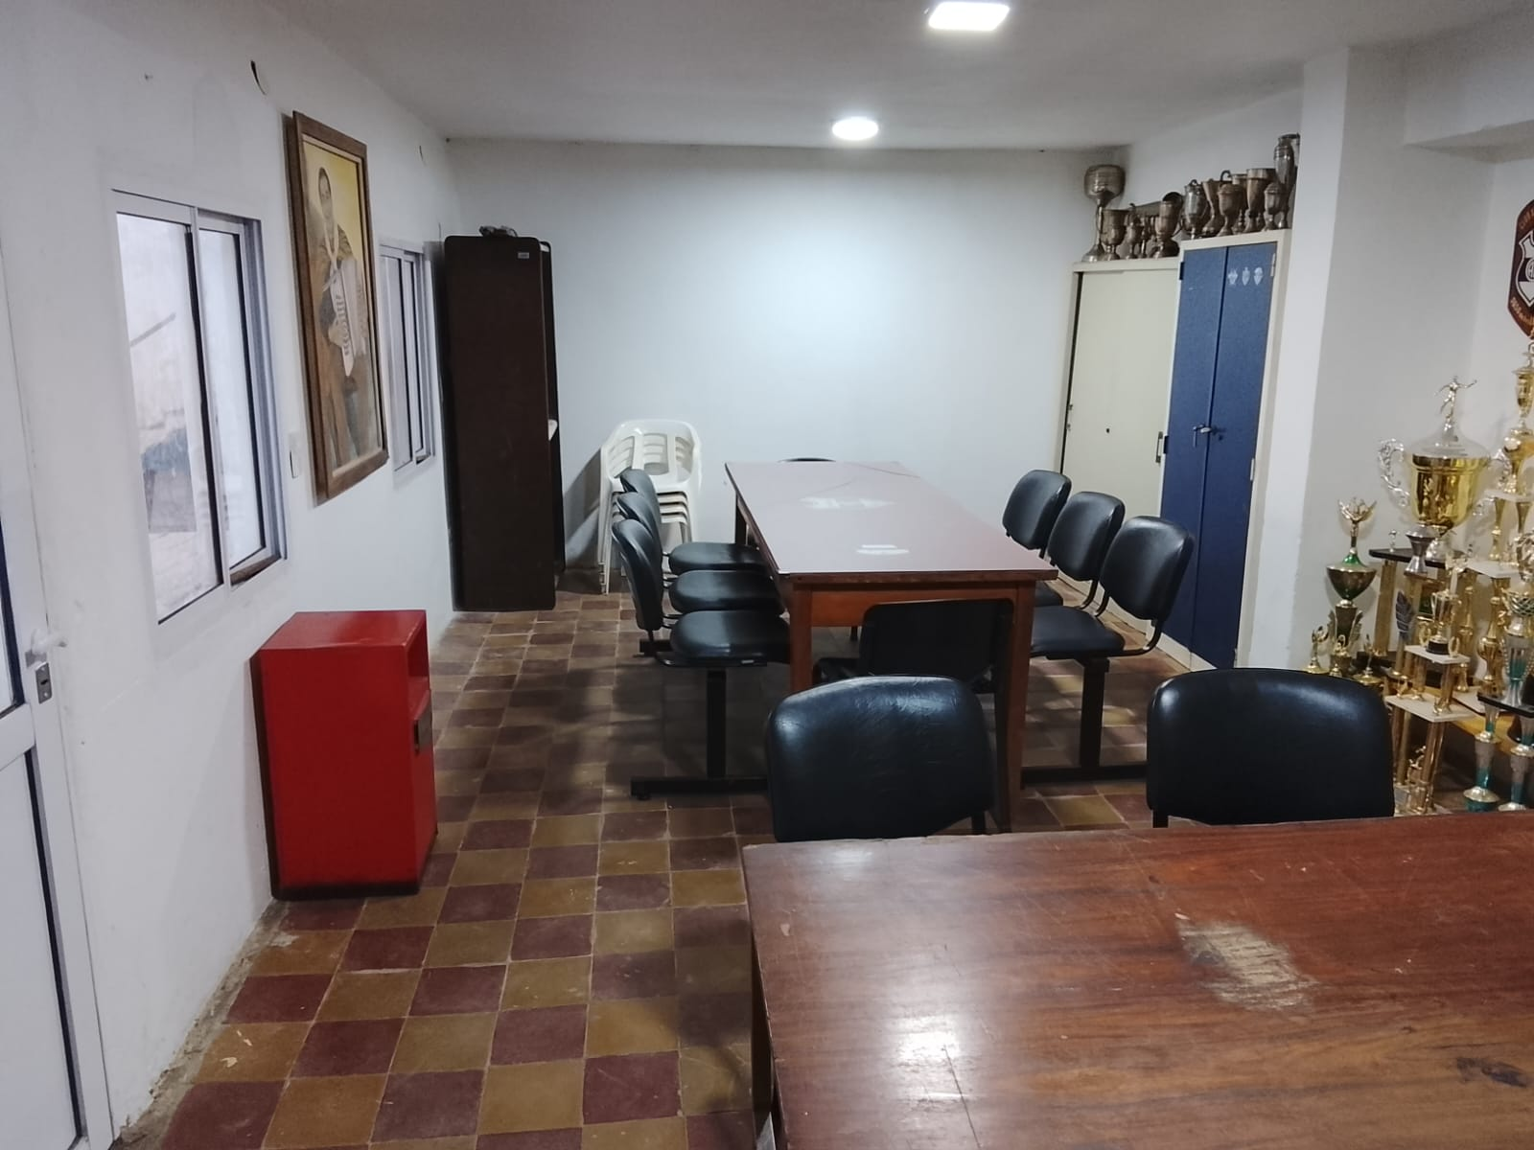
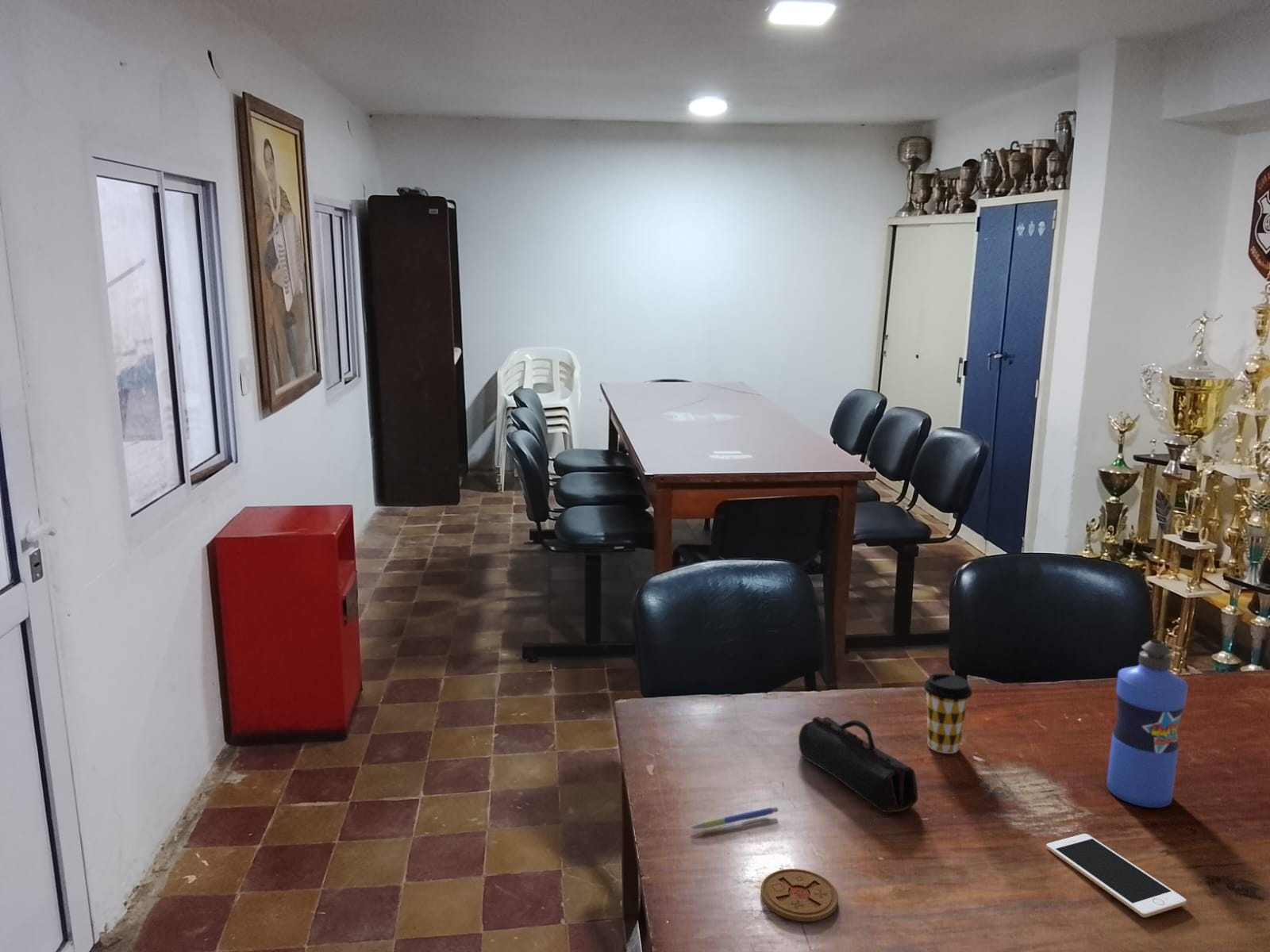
+ cell phone [1045,833,1187,918]
+ pen [690,806,779,830]
+ coffee cup [923,673,973,754]
+ water bottle [1106,639,1189,808]
+ pencil case [798,716,918,813]
+ coaster [760,868,839,923]
